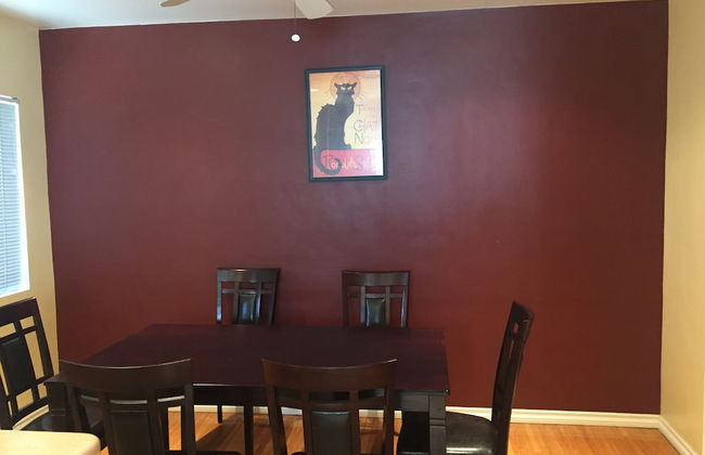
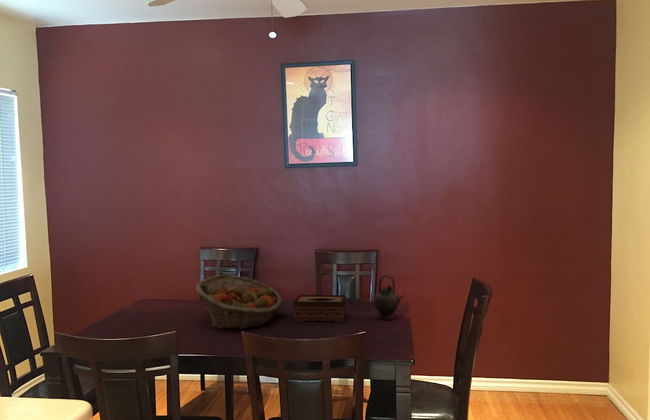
+ tissue box [292,294,347,323]
+ teapot [373,274,405,321]
+ fruit basket [195,274,283,331]
